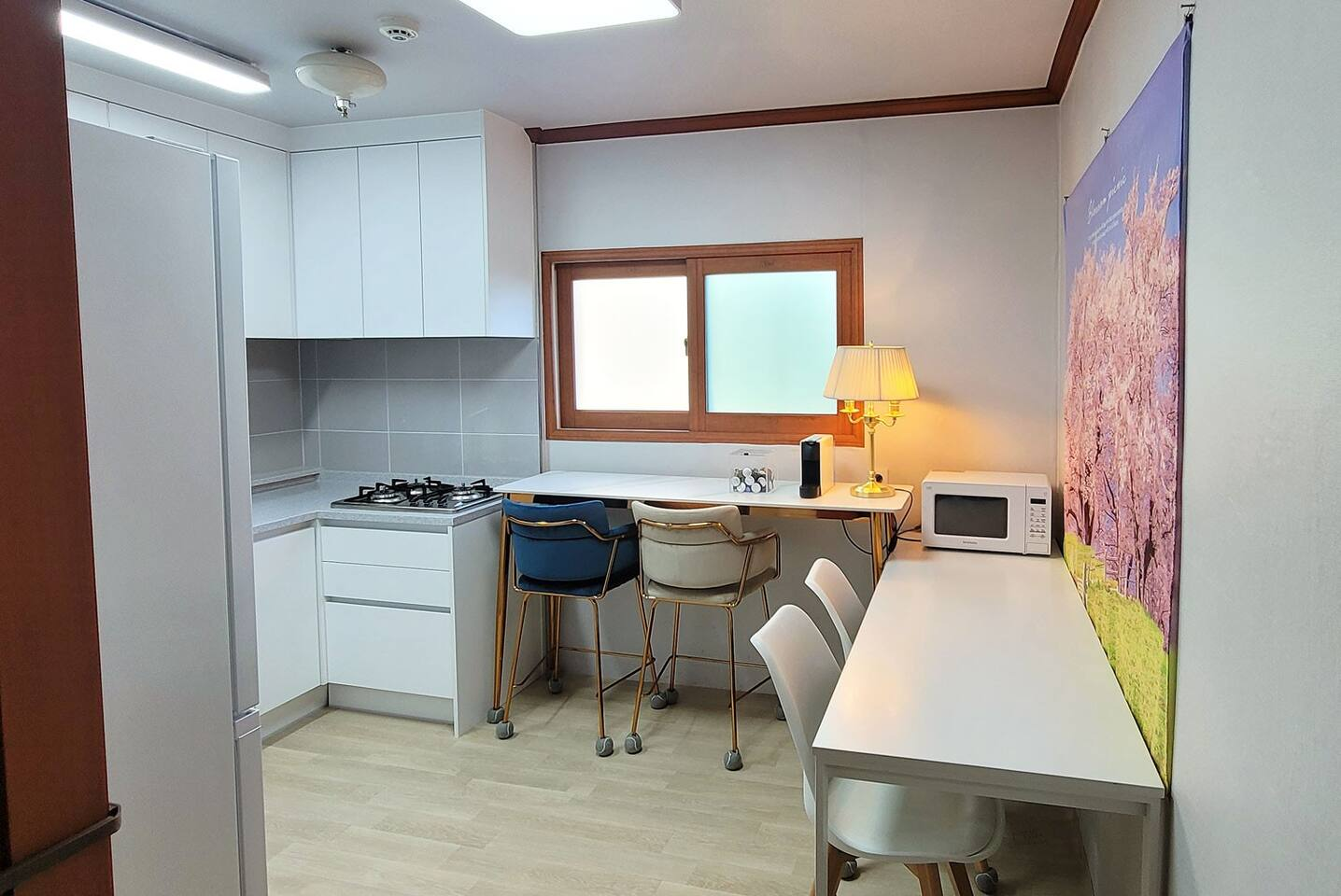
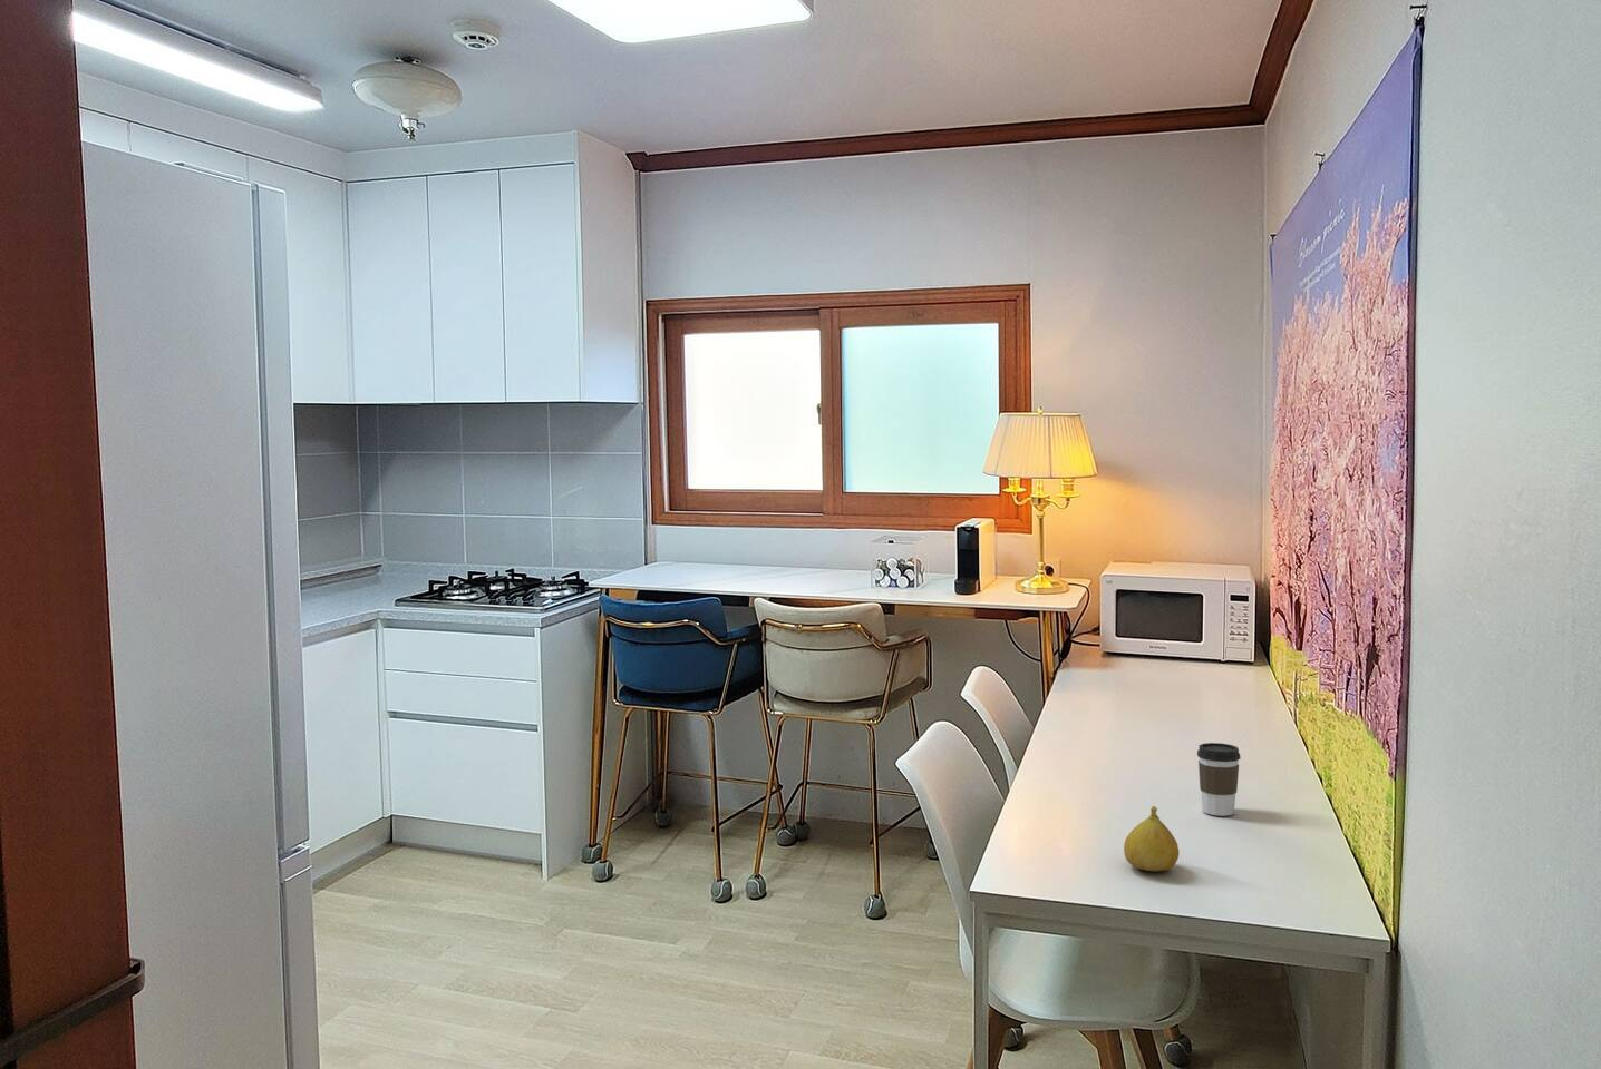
+ fruit [1122,805,1180,872]
+ coffee cup [1196,742,1240,817]
